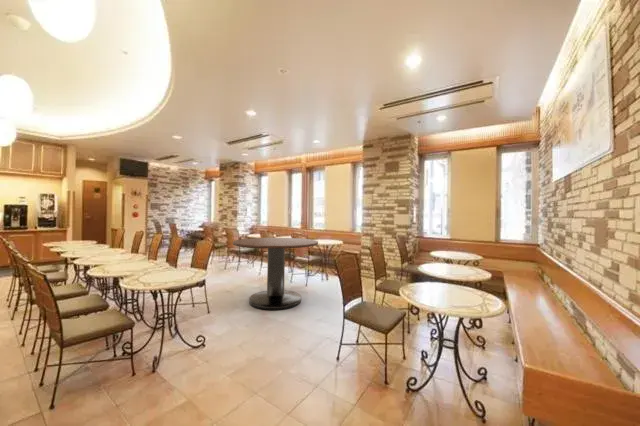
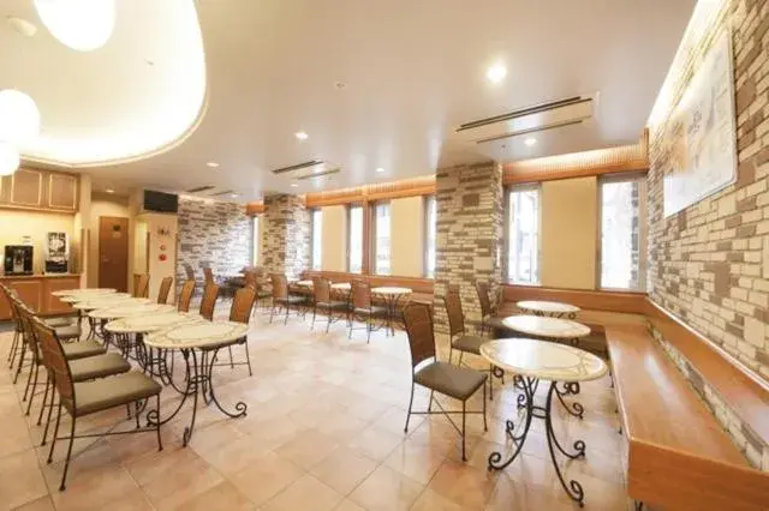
- dining table [232,237,319,311]
